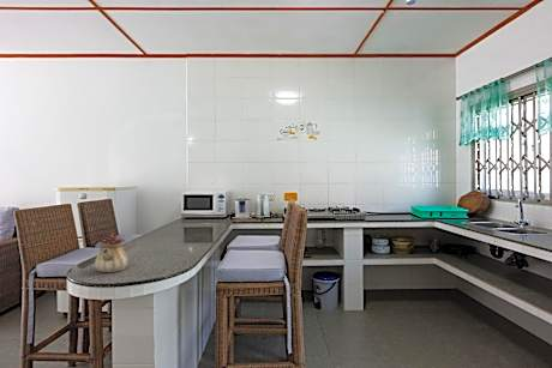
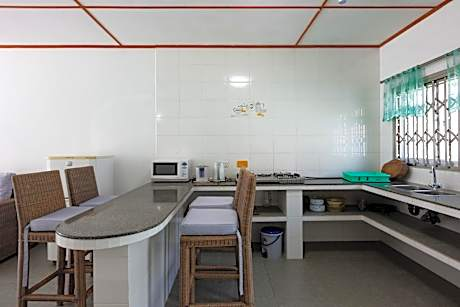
- teapot [94,230,128,273]
